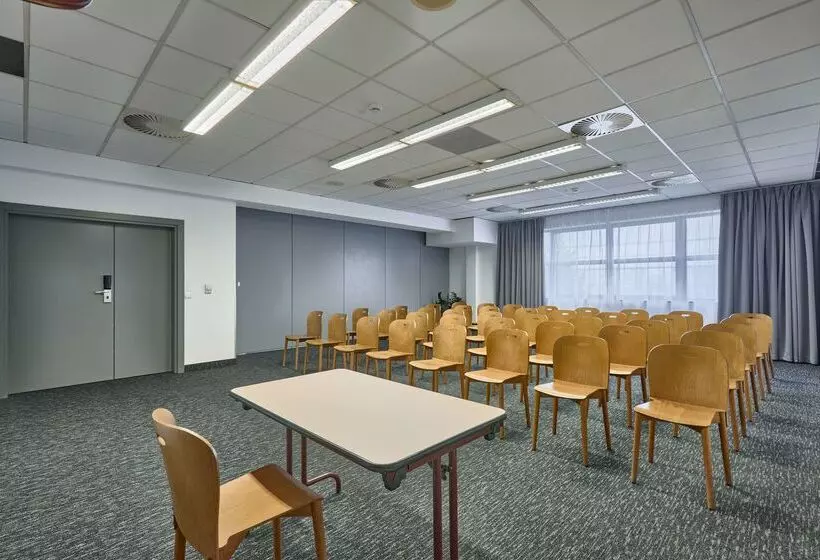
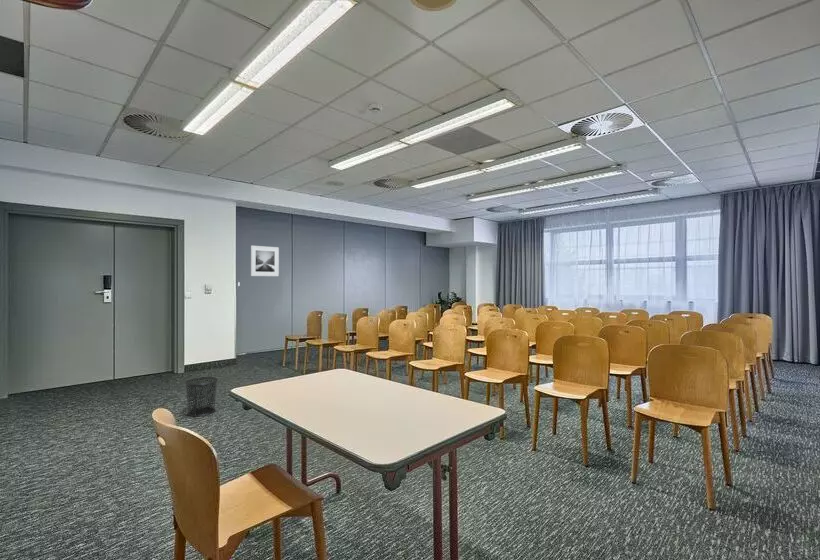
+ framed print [250,245,280,277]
+ waste bin [184,376,219,418]
